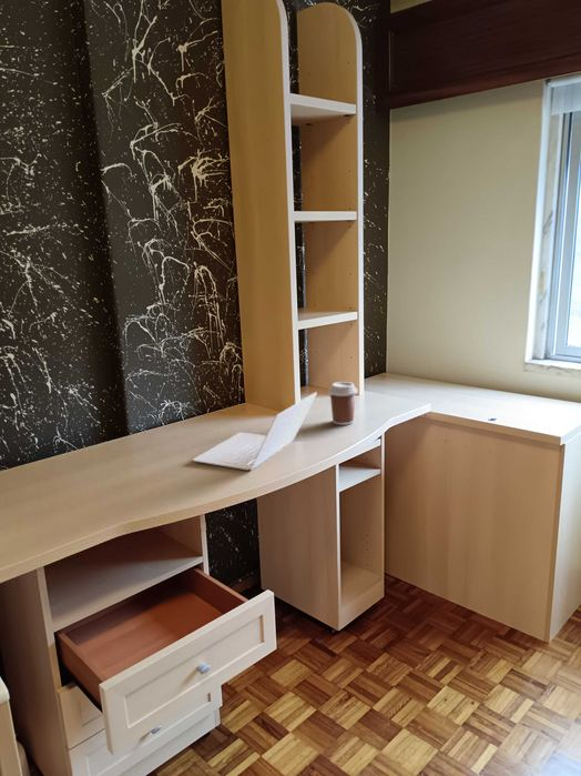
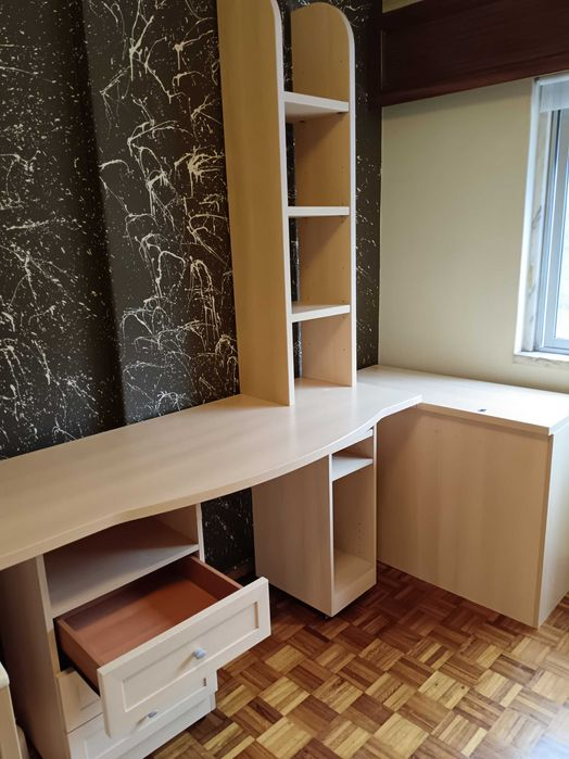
- laptop [192,391,318,472]
- coffee cup [327,381,359,426]
